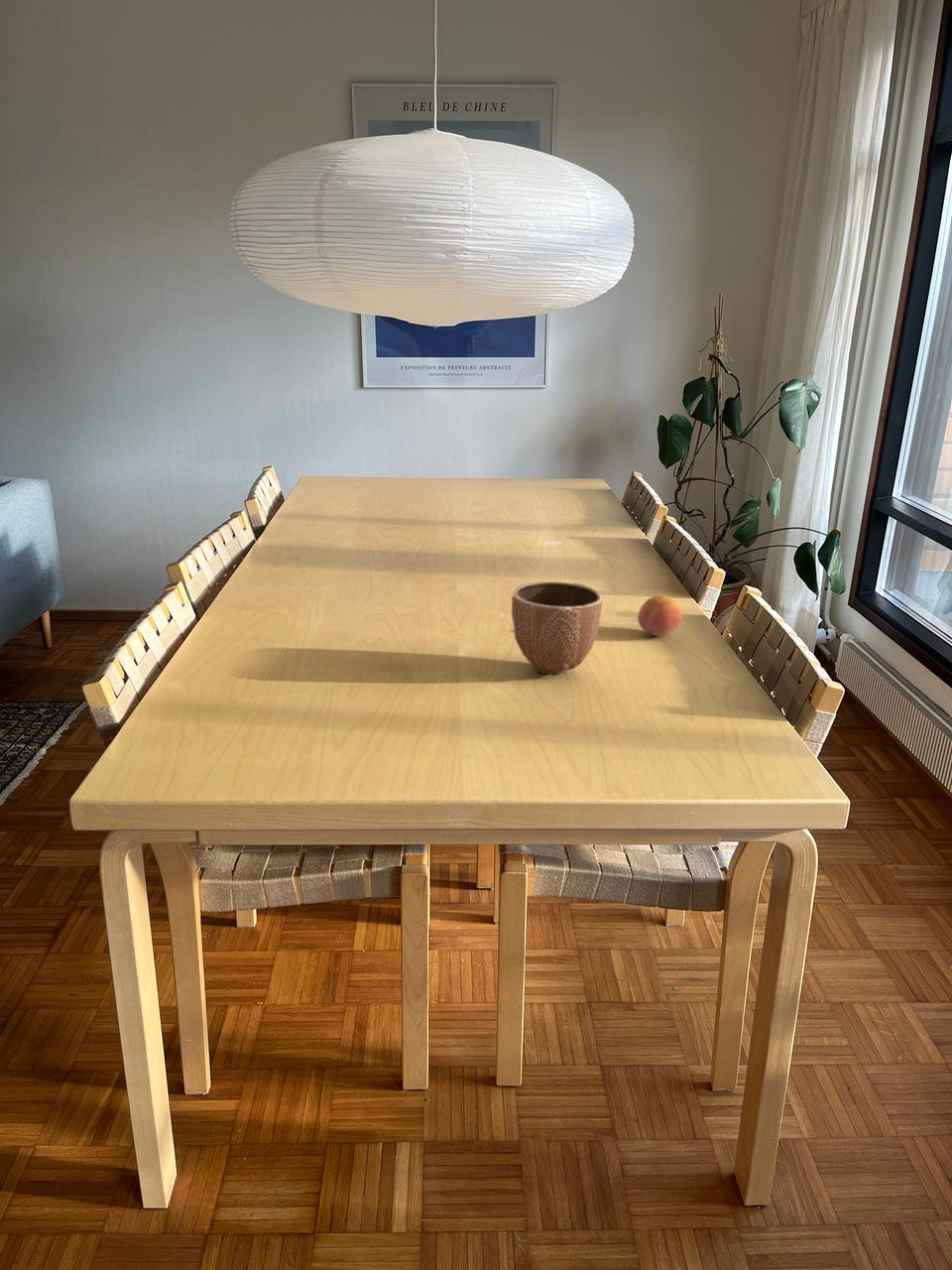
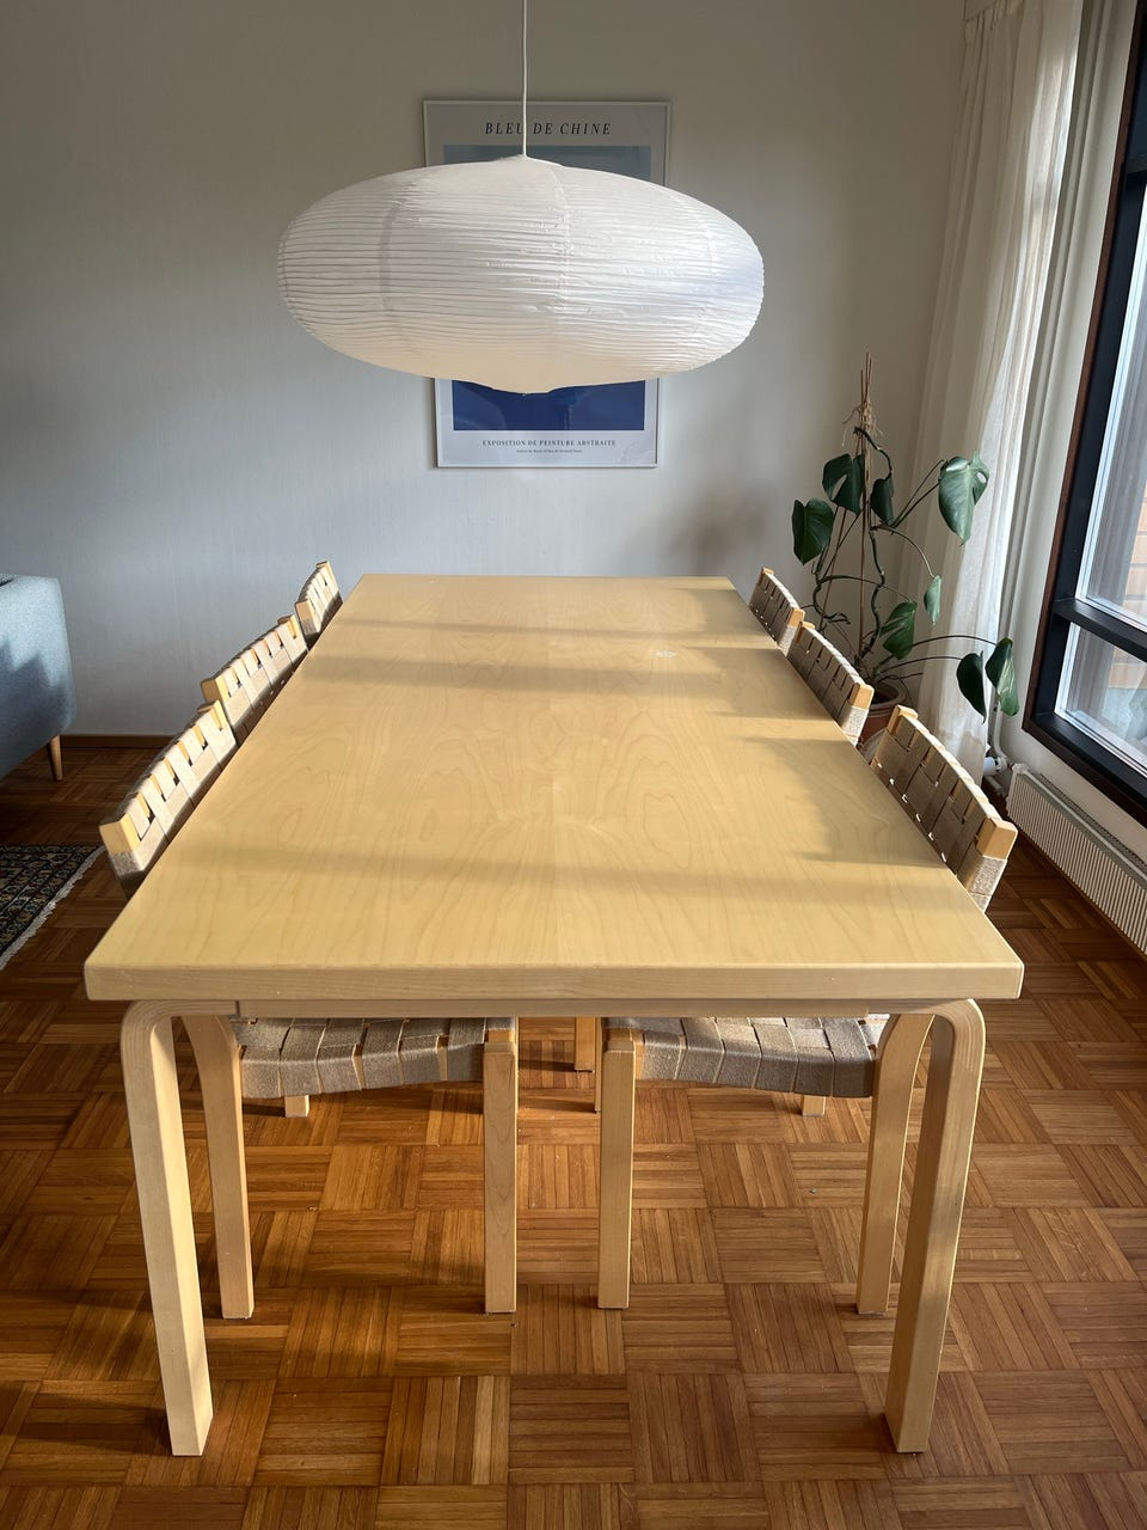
- fruit [637,594,683,637]
- decorative bowl [511,580,603,677]
